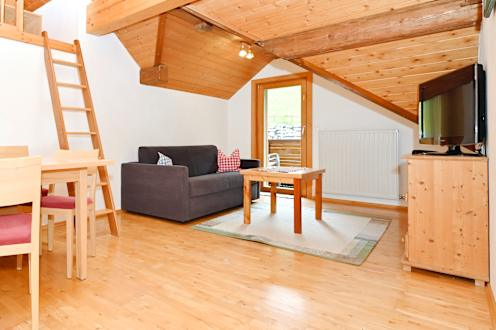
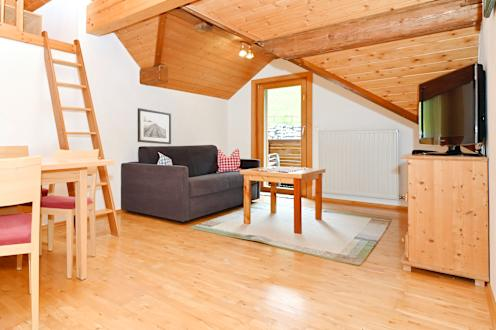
+ wall art [137,107,172,145]
